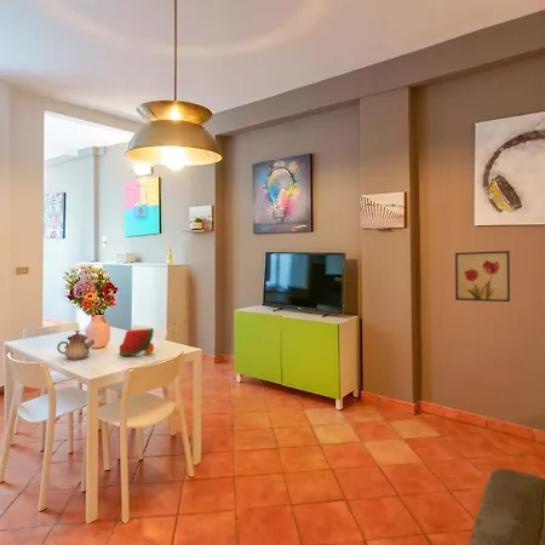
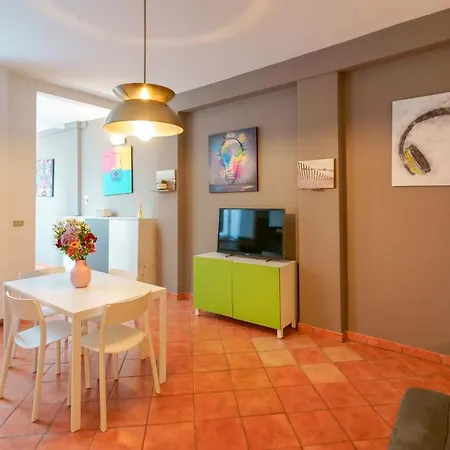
- watermelon [117,327,155,357]
- teapot [56,329,96,361]
- wall art [454,249,511,303]
